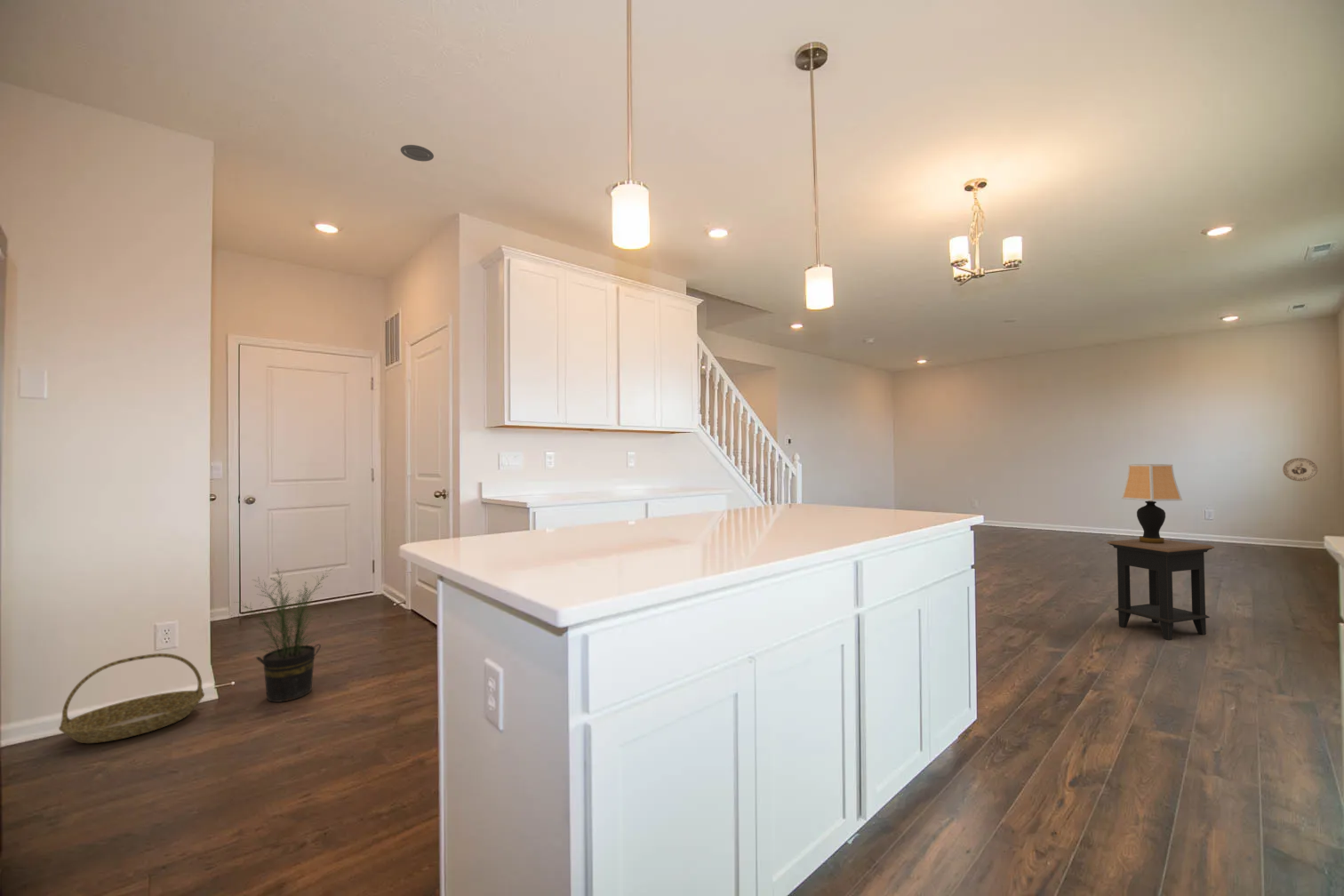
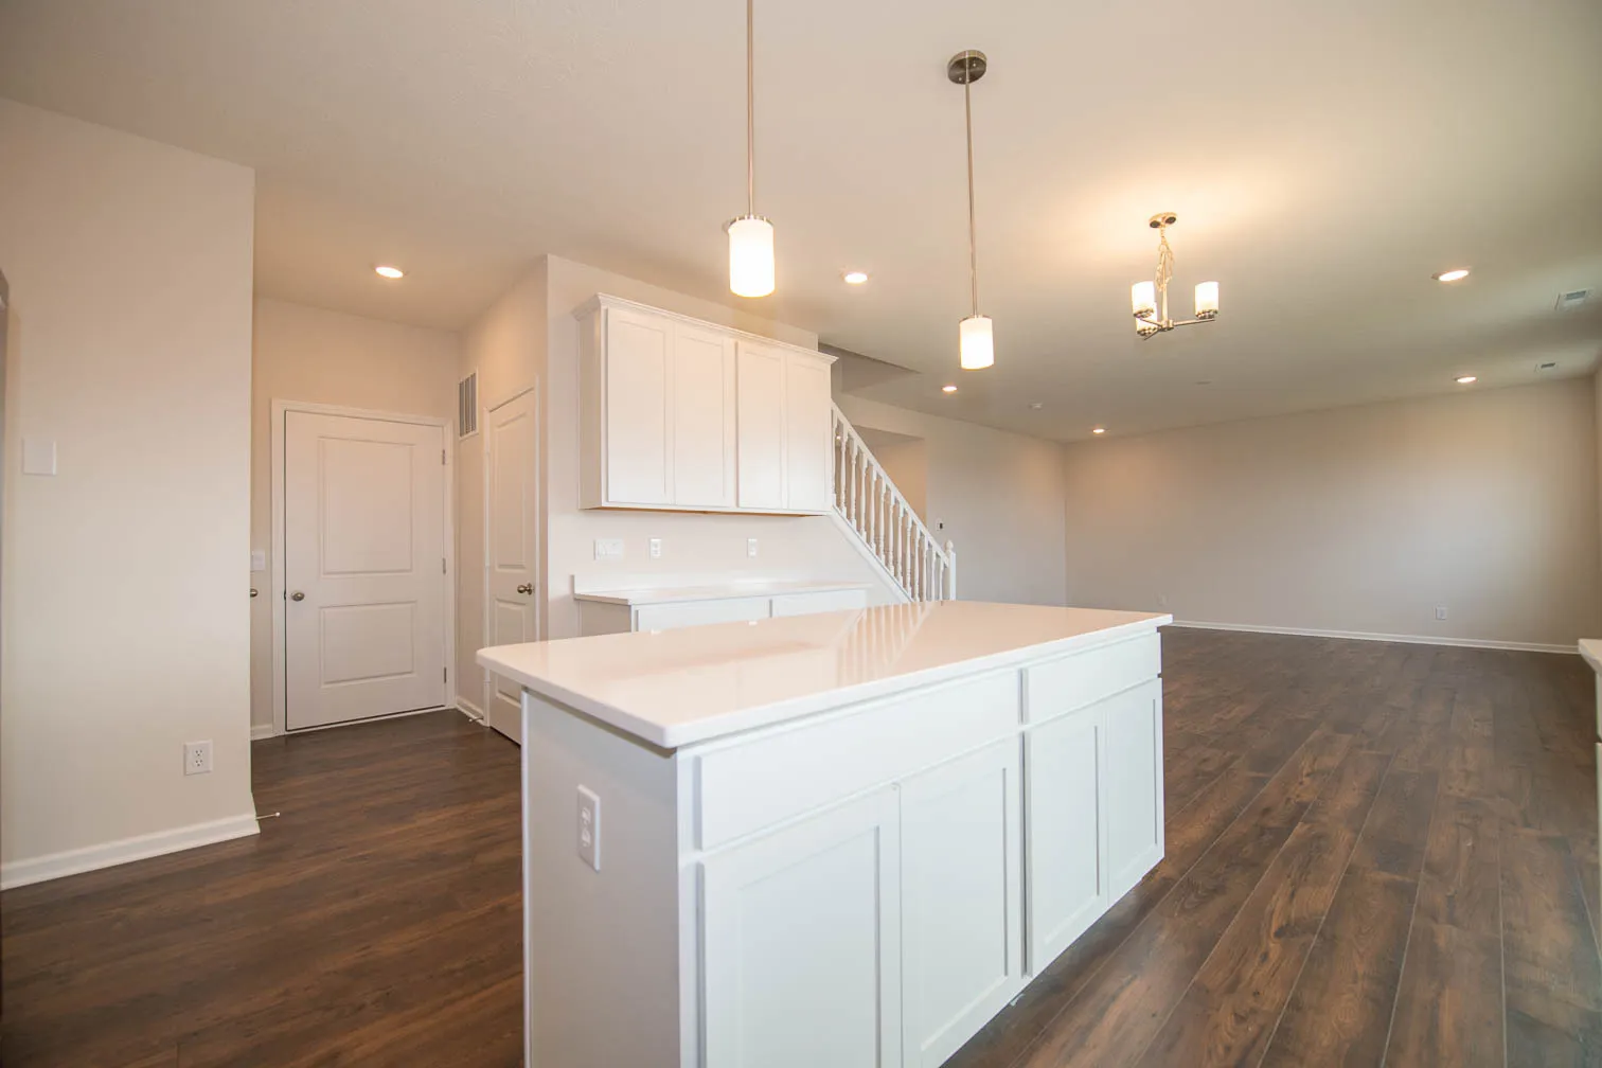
- table lamp [1121,463,1183,544]
- recessed light [400,144,435,163]
- basket [58,652,205,744]
- decorative plate [1282,457,1319,483]
- potted plant [234,566,337,703]
- side table [1107,538,1215,641]
